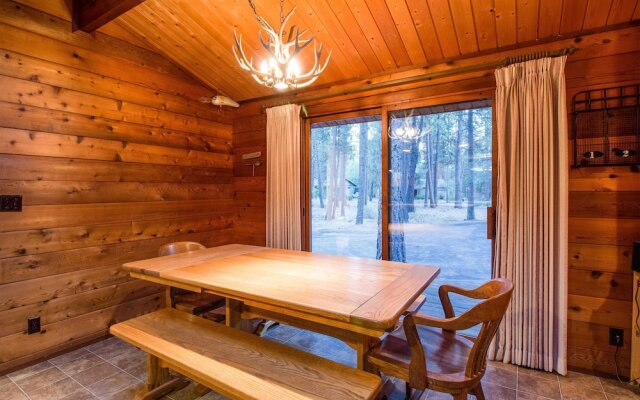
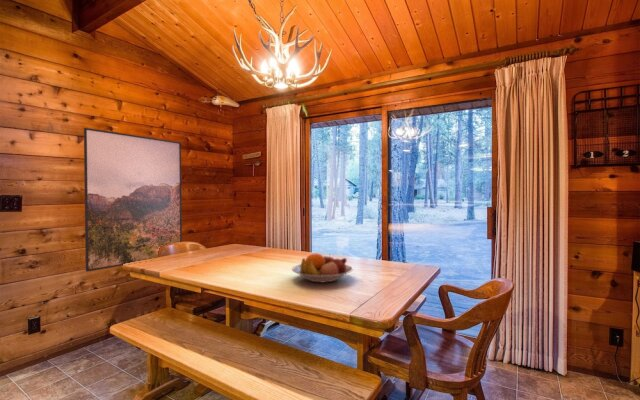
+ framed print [83,127,183,272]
+ fruit bowl [291,252,354,284]
